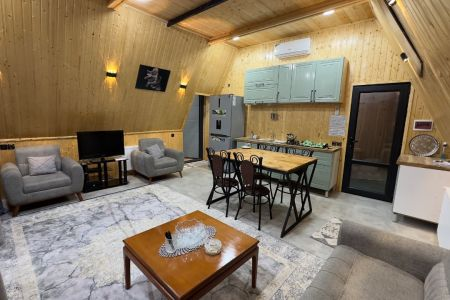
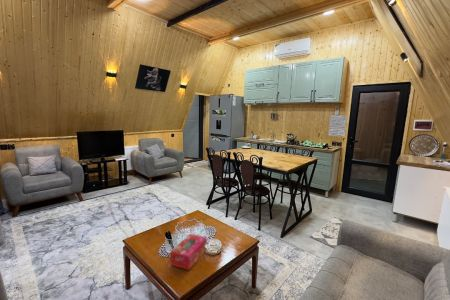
+ tissue box [169,233,208,271]
